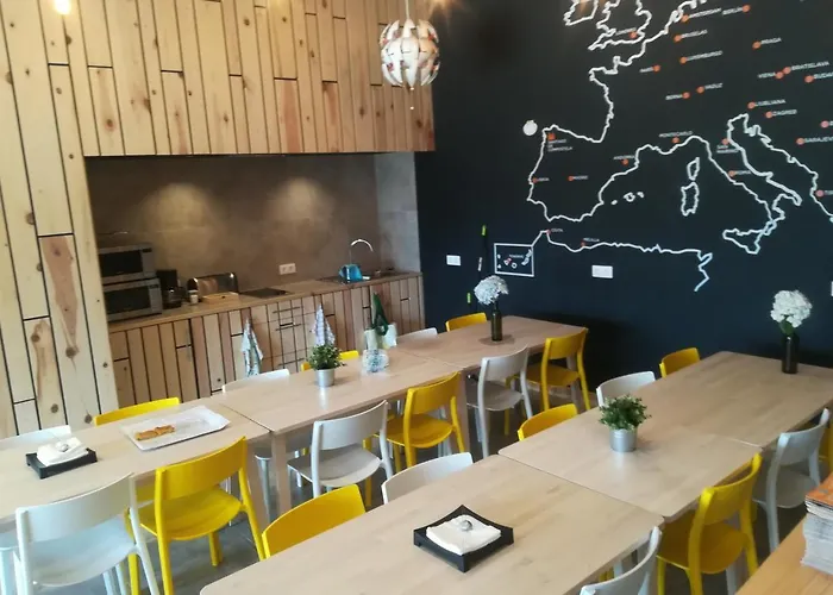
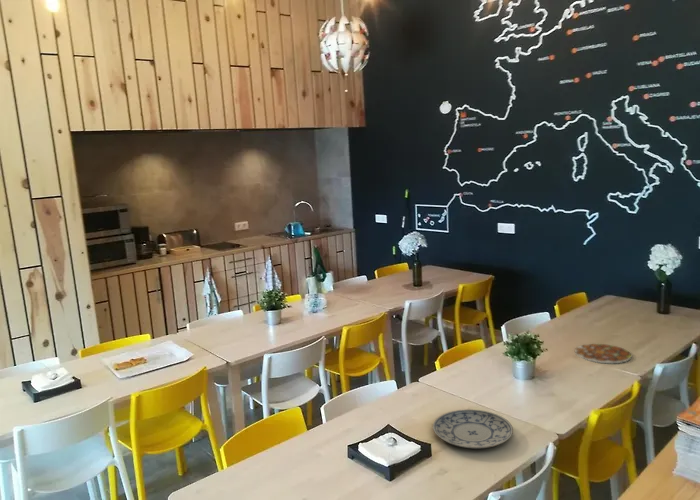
+ plate [432,408,514,449]
+ plate [574,343,632,364]
